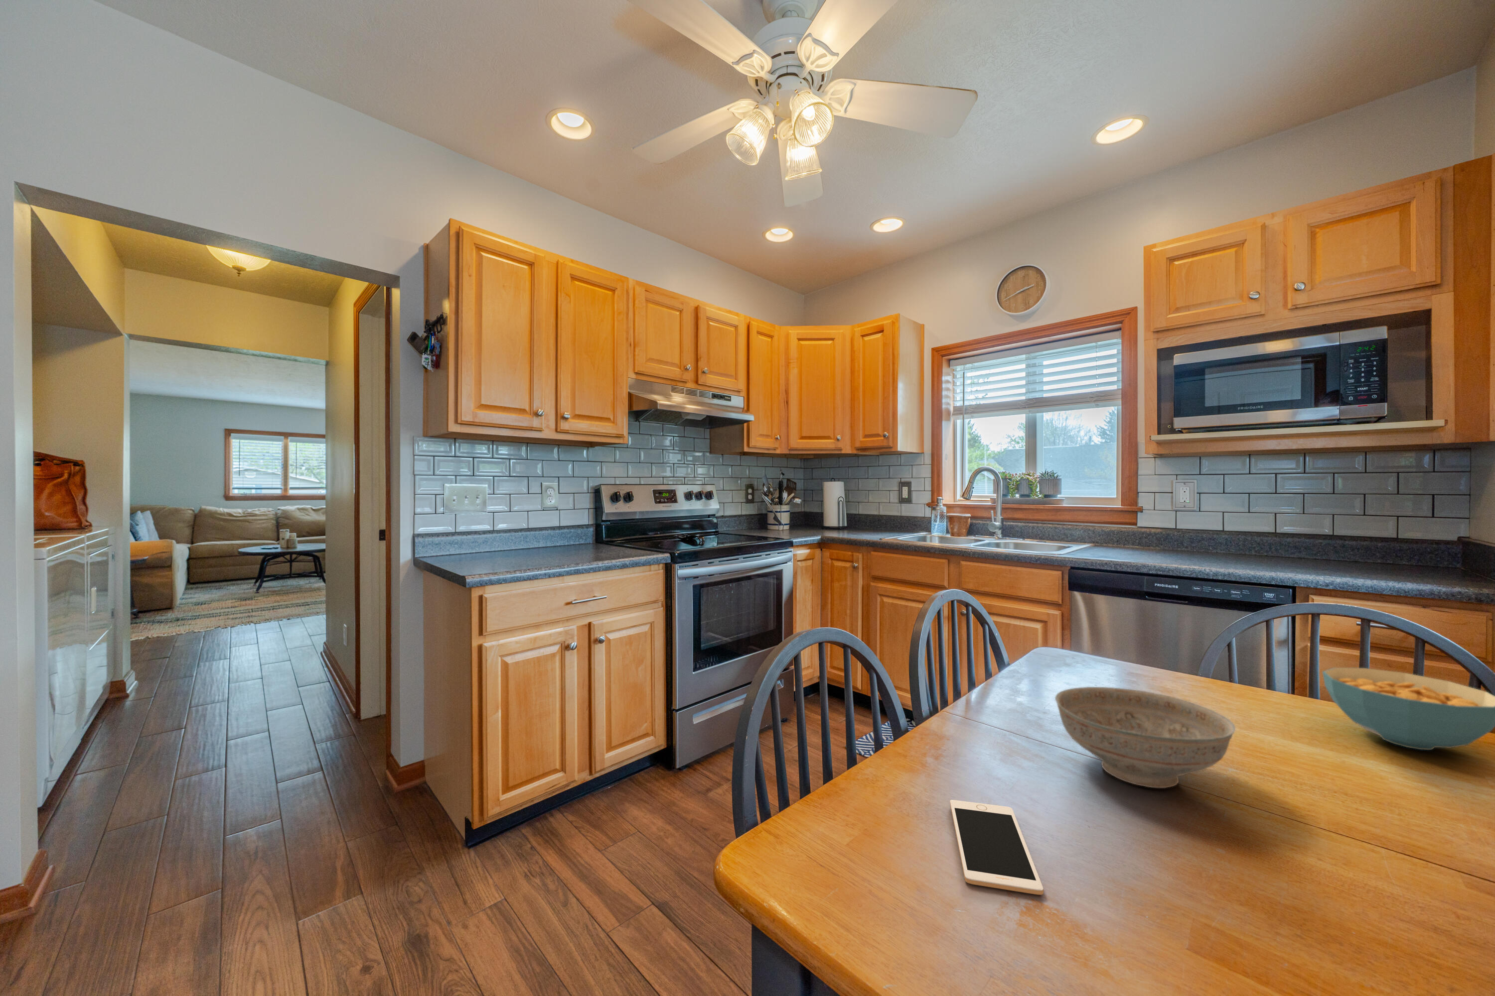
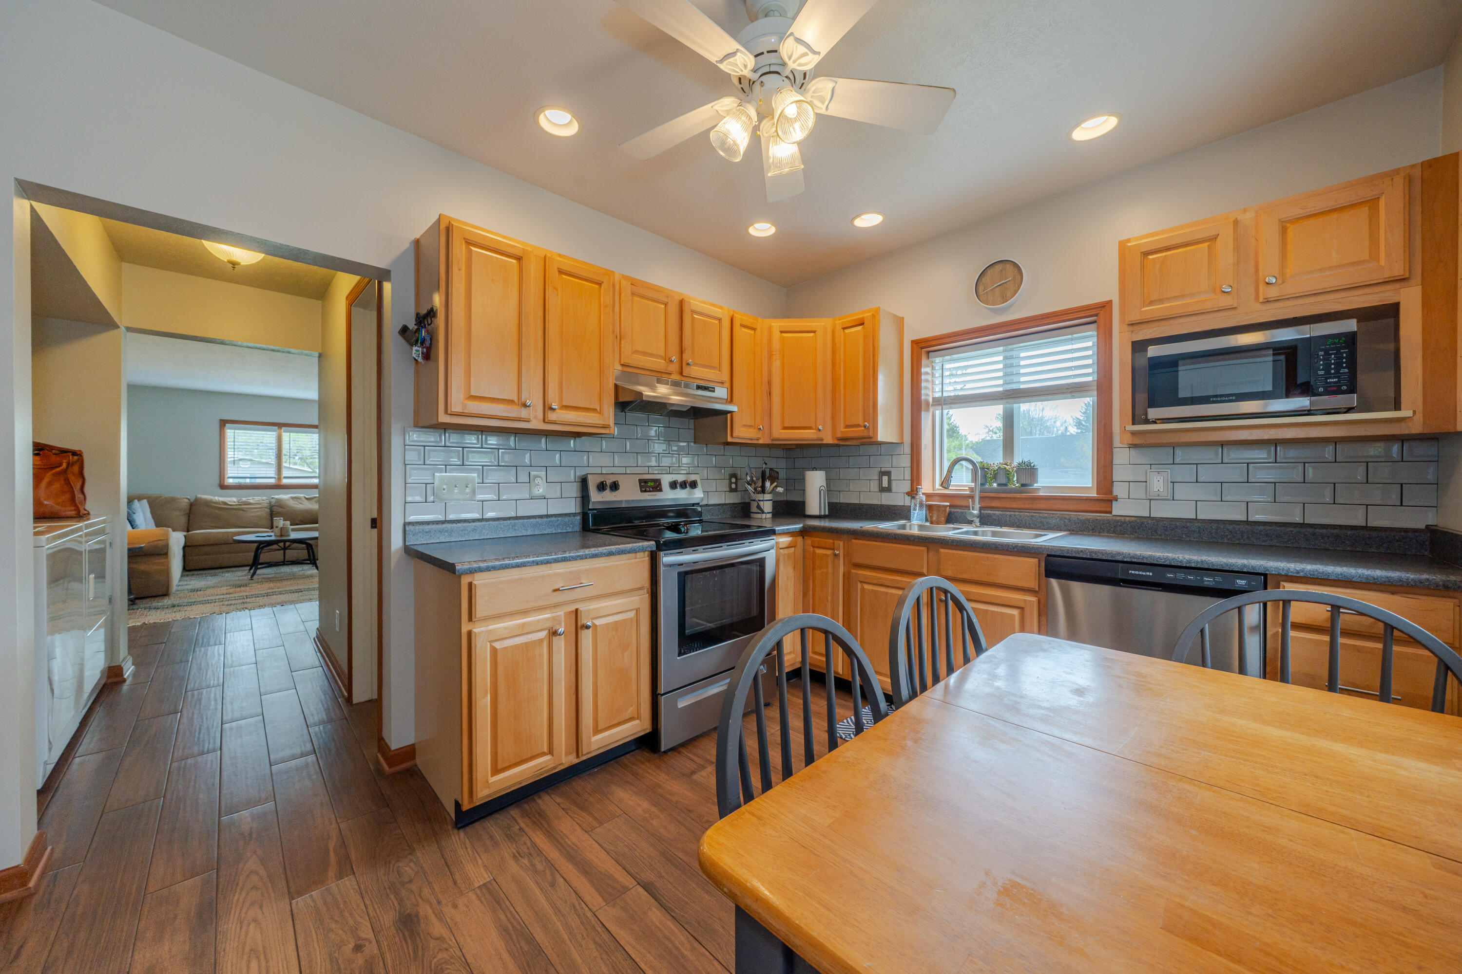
- decorative bowl [1055,686,1236,788]
- cereal bowl [1323,667,1495,750]
- cell phone [949,799,1044,896]
